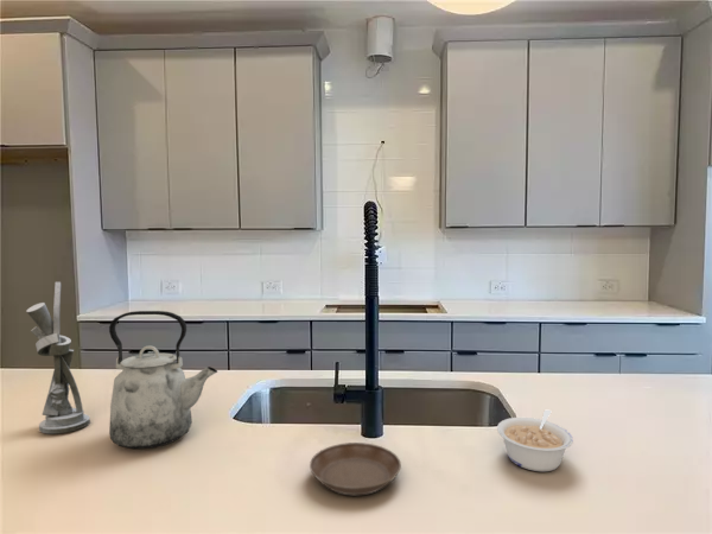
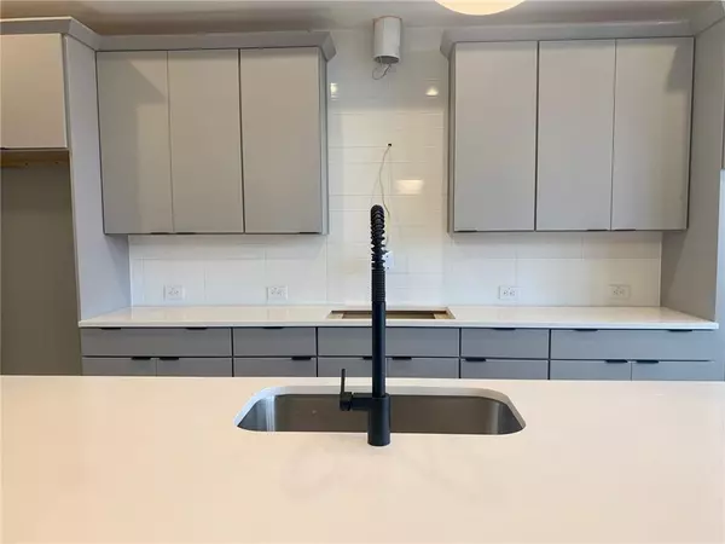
- legume [496,409,574,472]
- kettle [108,310,218,450]
- utensil holder [25,280,91,434]
- saucer [309,441,402,496]
